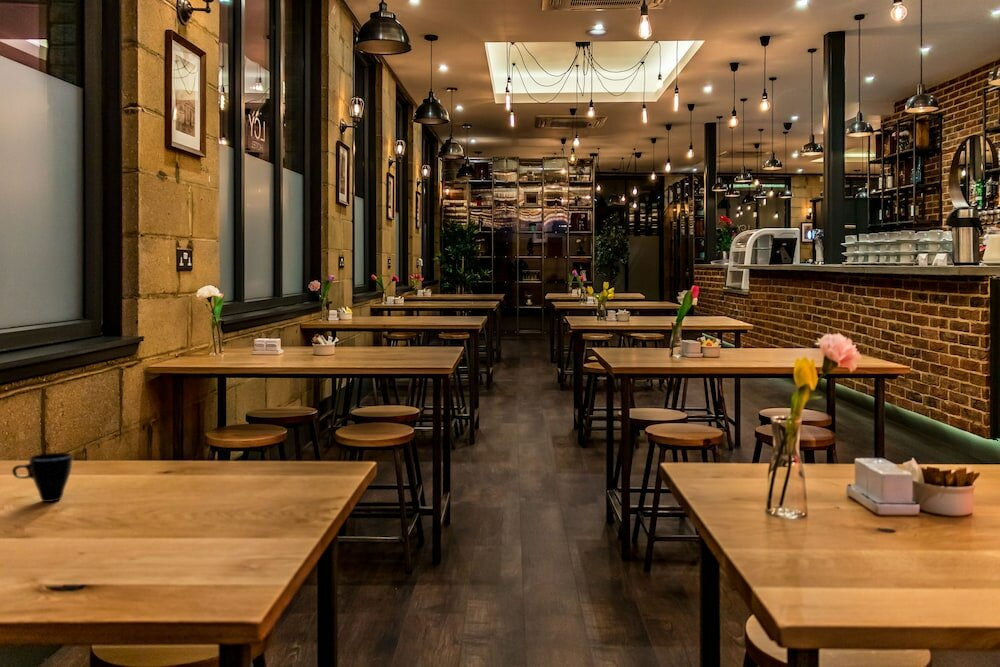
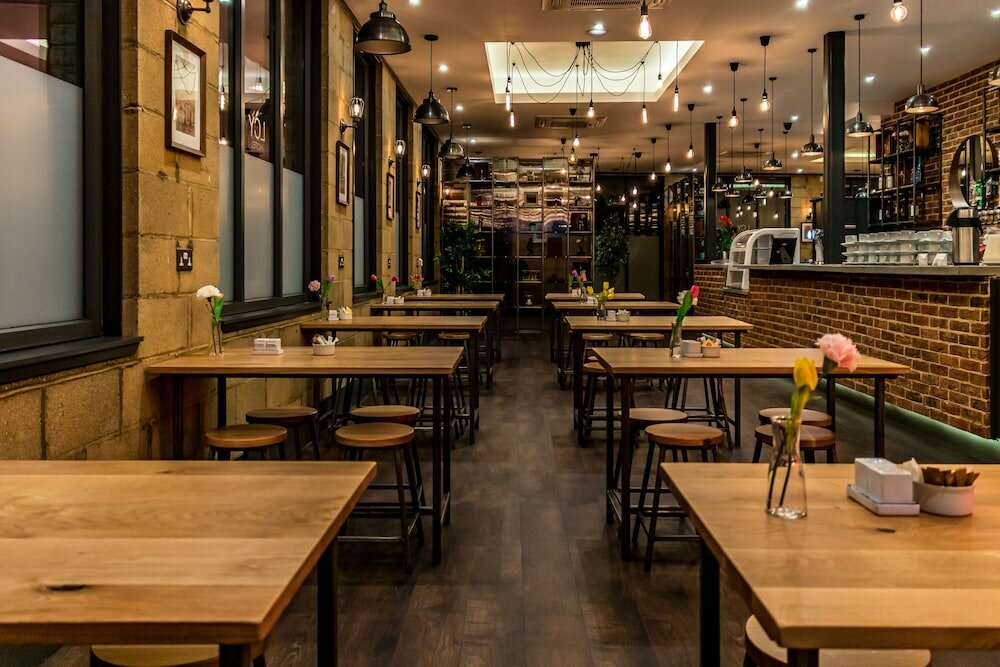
- cup [11,452,73,503]
